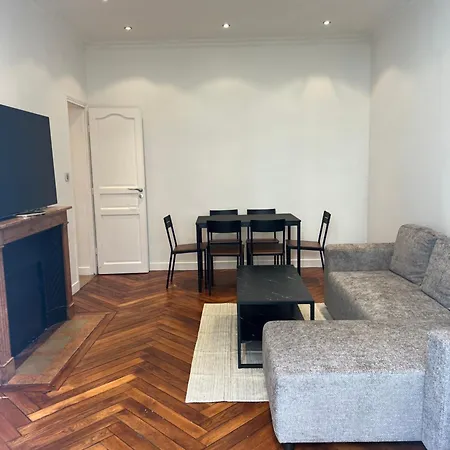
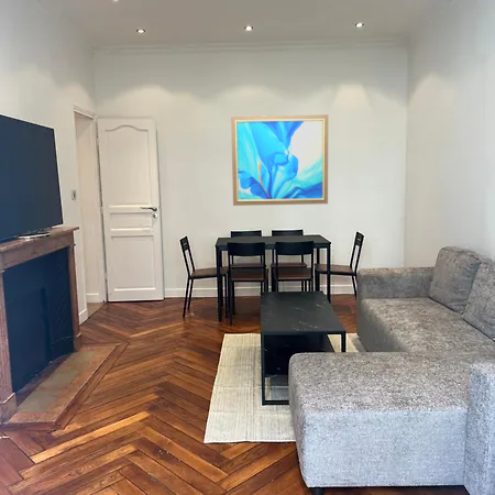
+ wall art [230,113,329,207]
